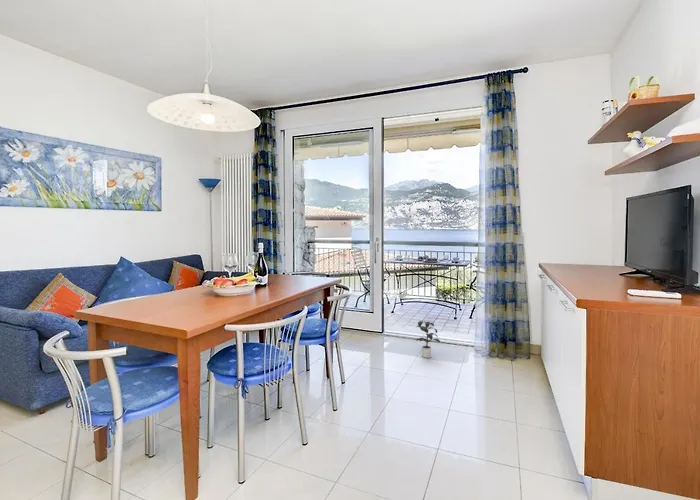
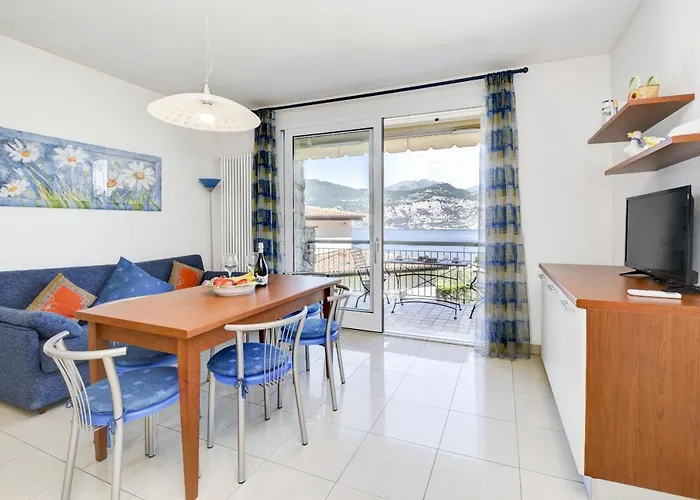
- potted plant [415,320,441,359]
